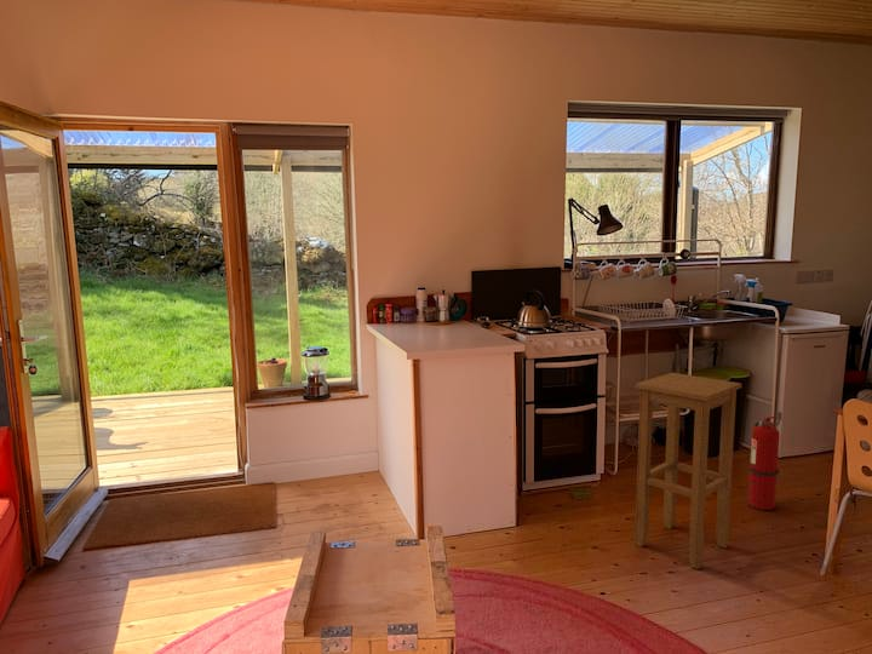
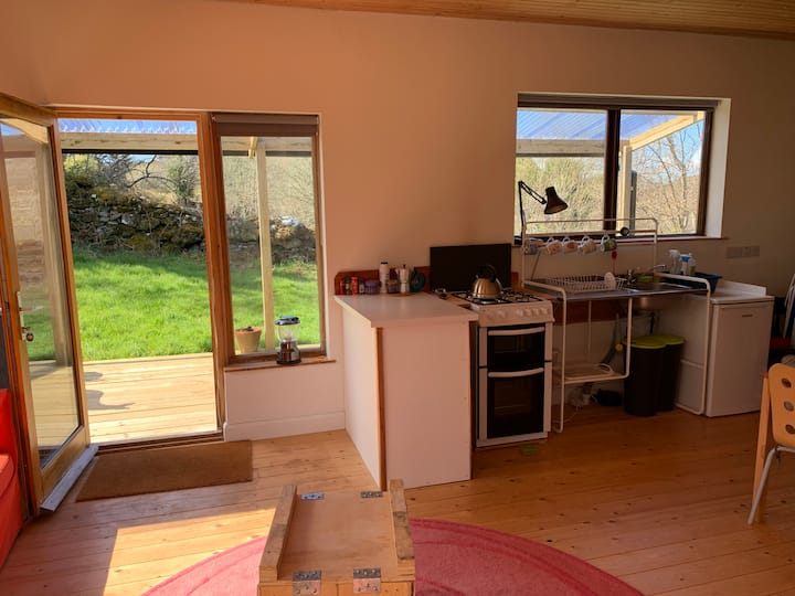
- stool [633,372,742,570]
- fire extinguisher [747,409,782,511]
